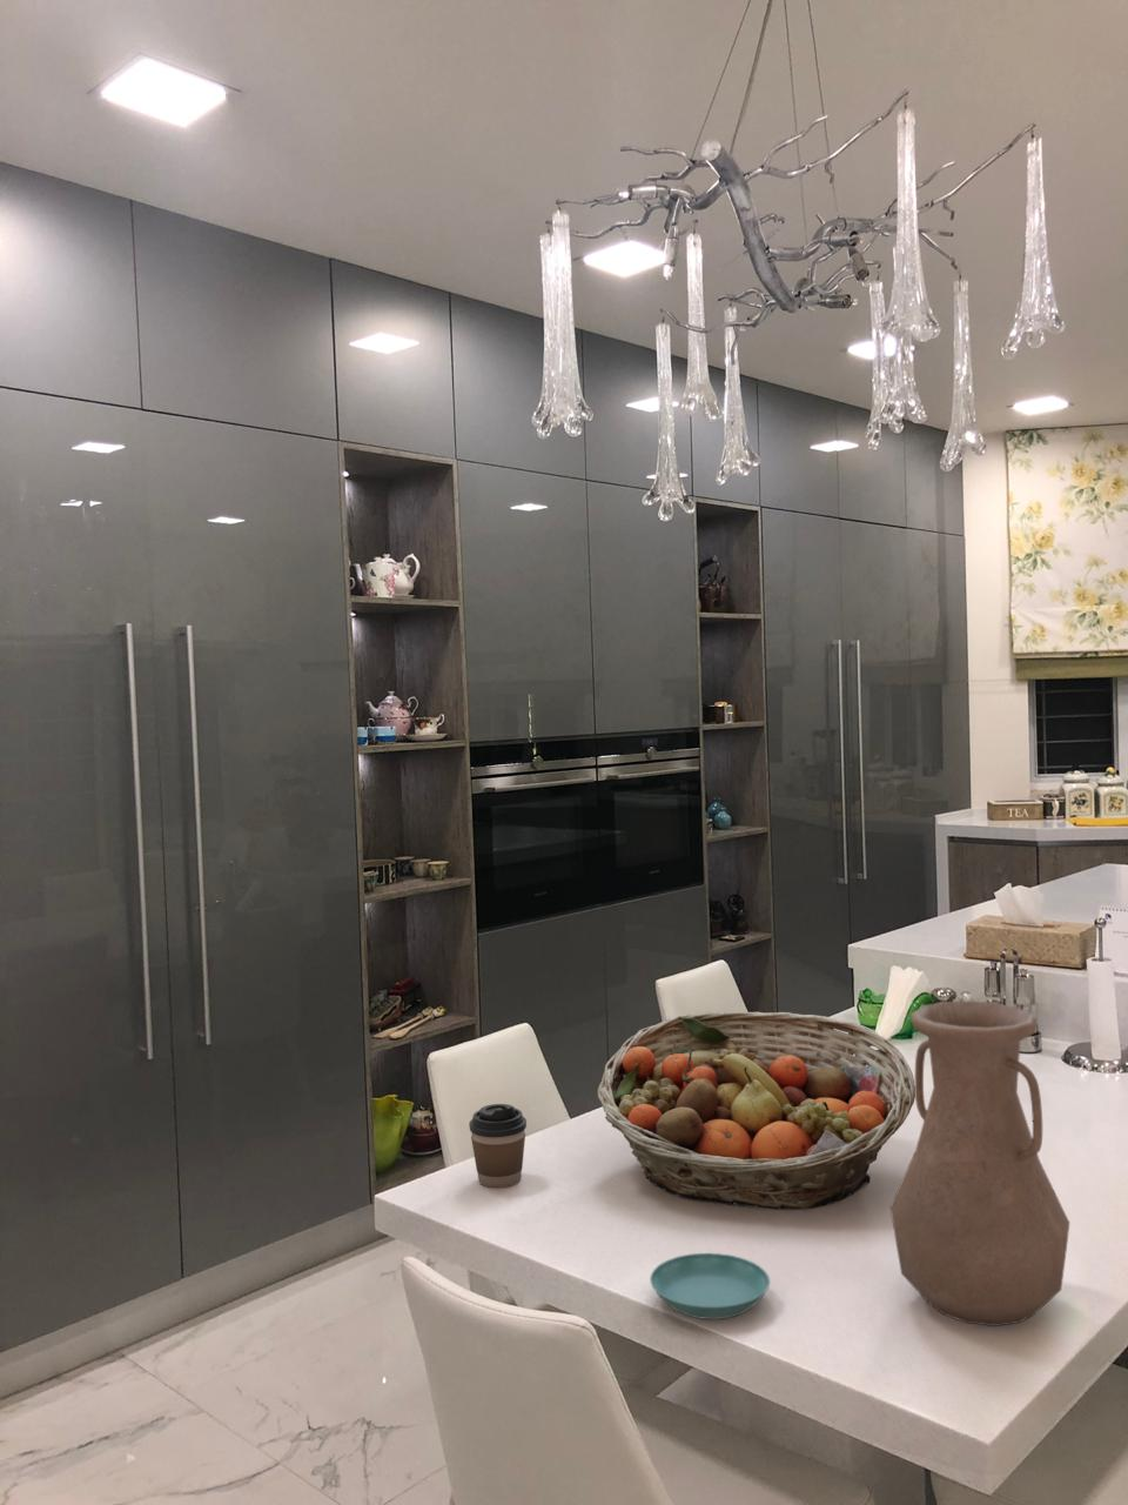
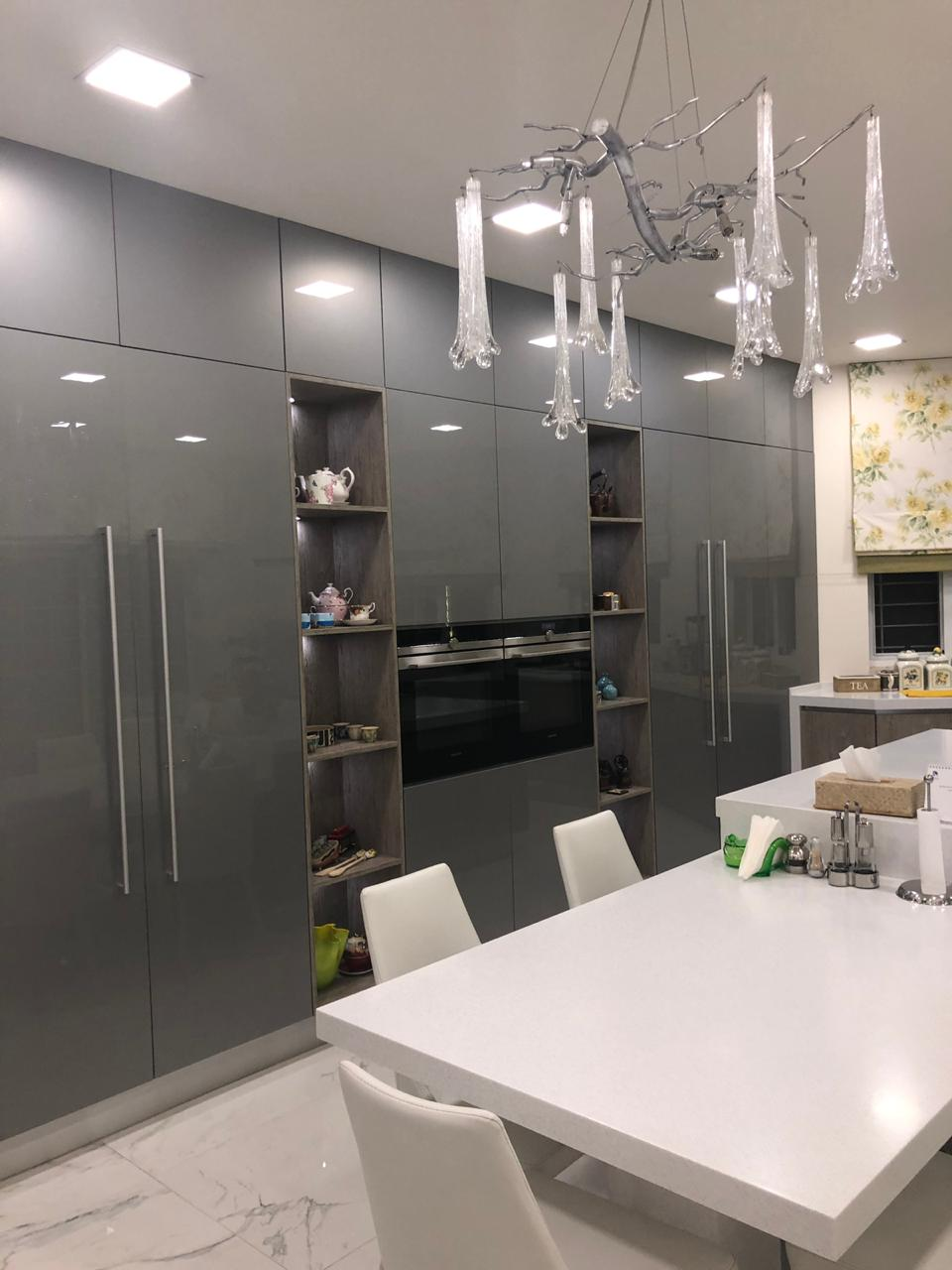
- coffee cup [468,1103,527,1189]
- fruit basket [596,1010,916,1210]
- vase [890,1000,1070,1327]
- saucer [648,1253,771,1320]
